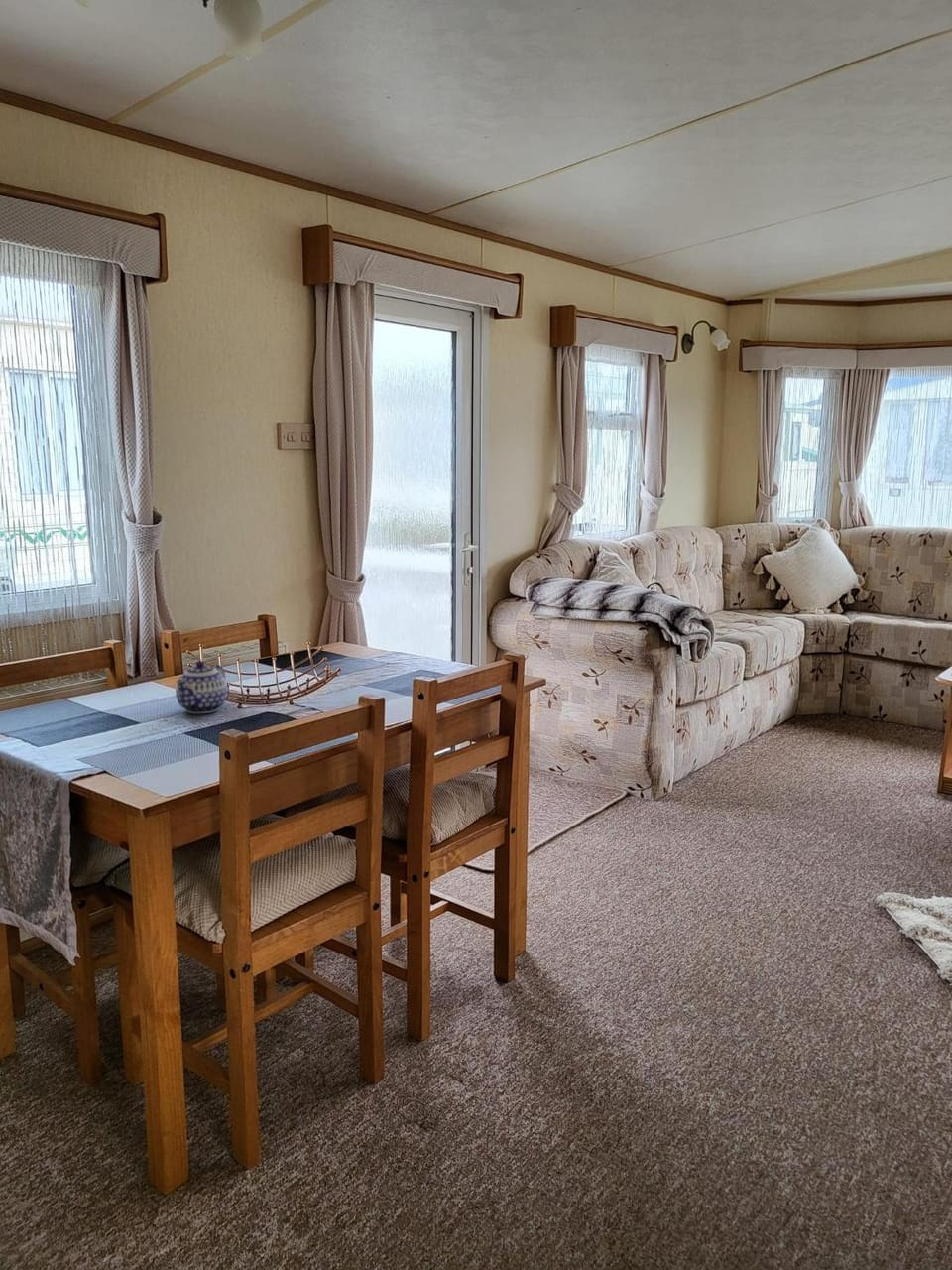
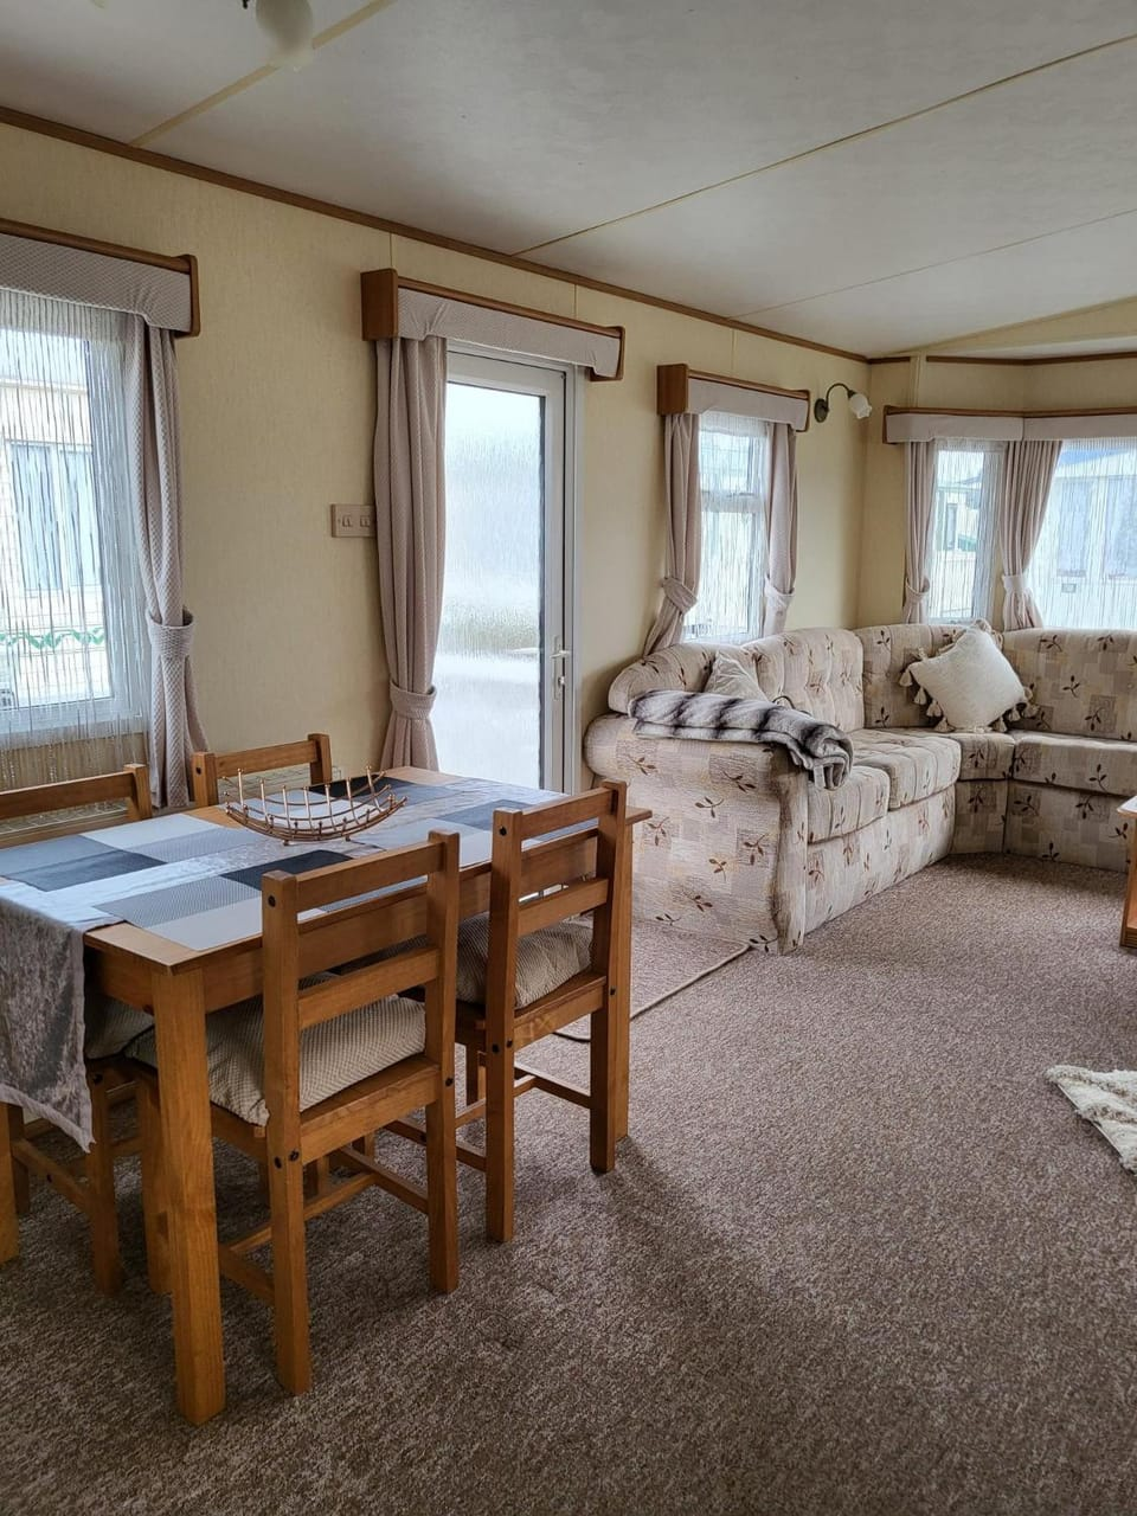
- teapot [175,660,229,714]
